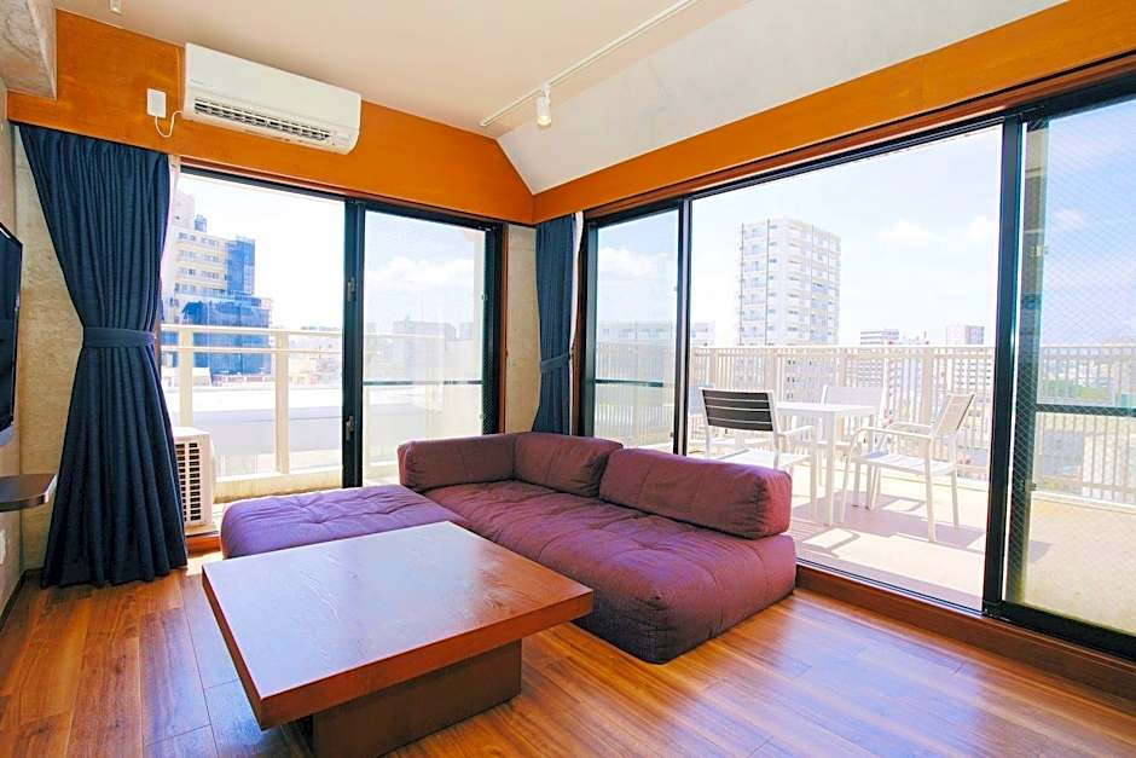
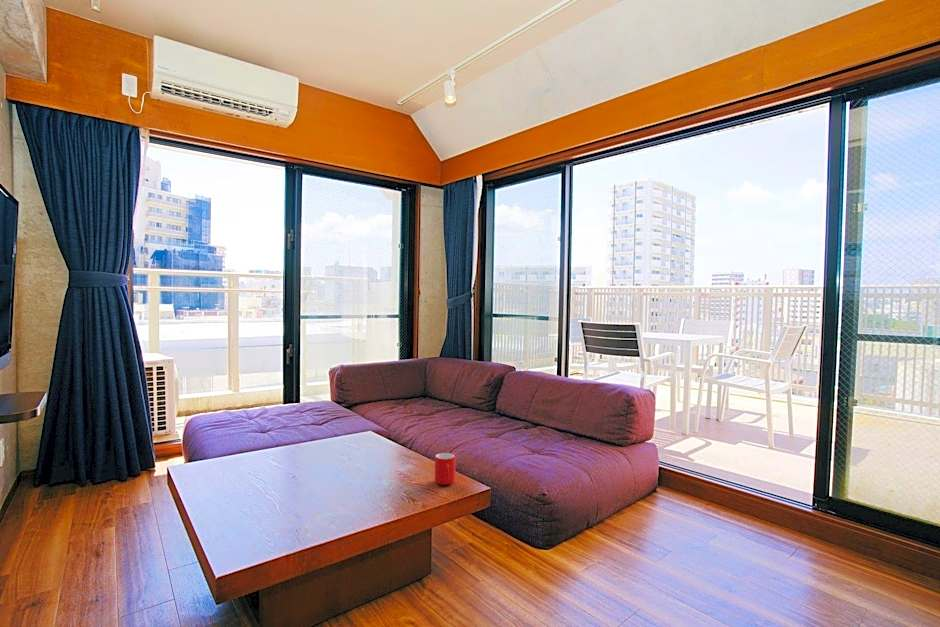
+ cup [434,452,456,486]
